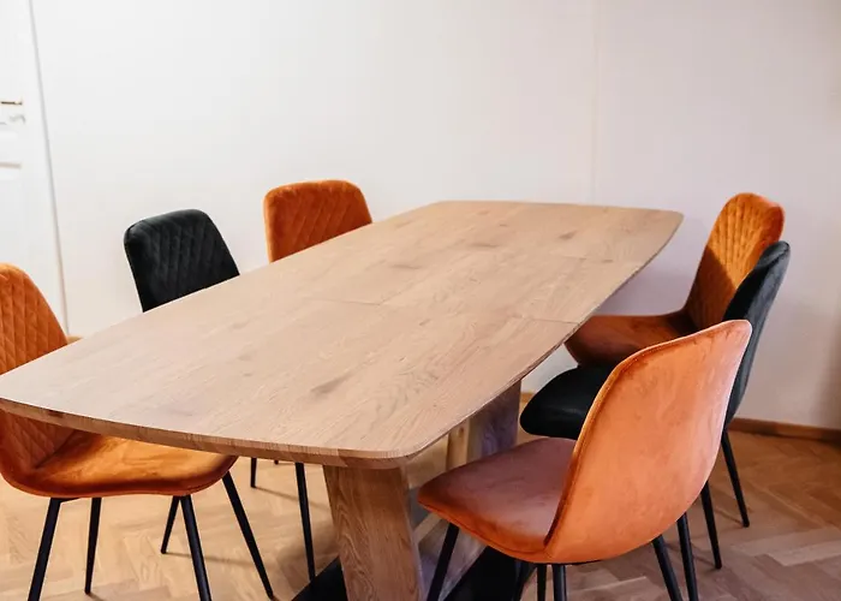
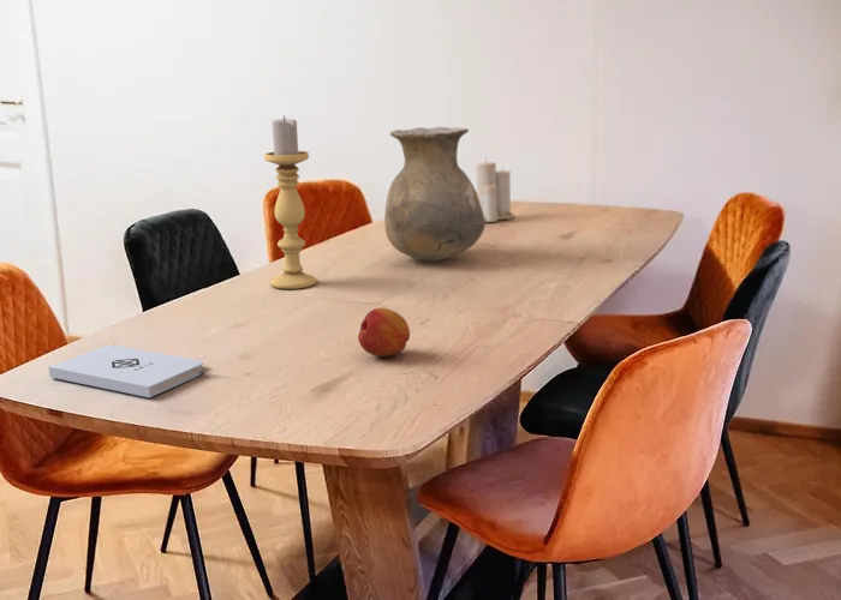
+ vase [383,126,487,262]
+ candle holder [263,115,317,290]
+ candle [475,154,515,223]
+ fruit [357,307,411,358]
+ notepad [47,344,205,398]
